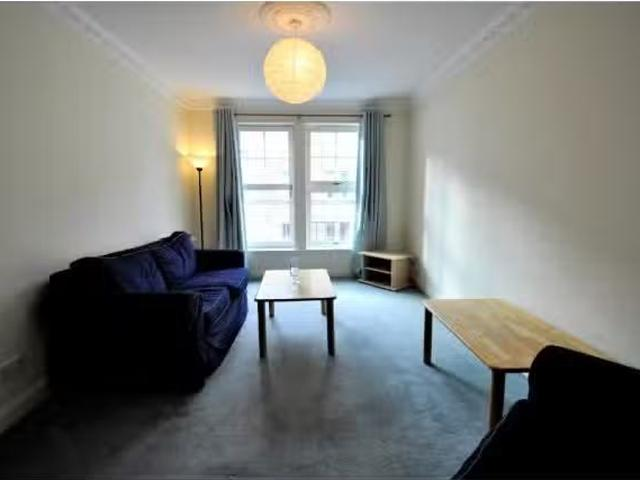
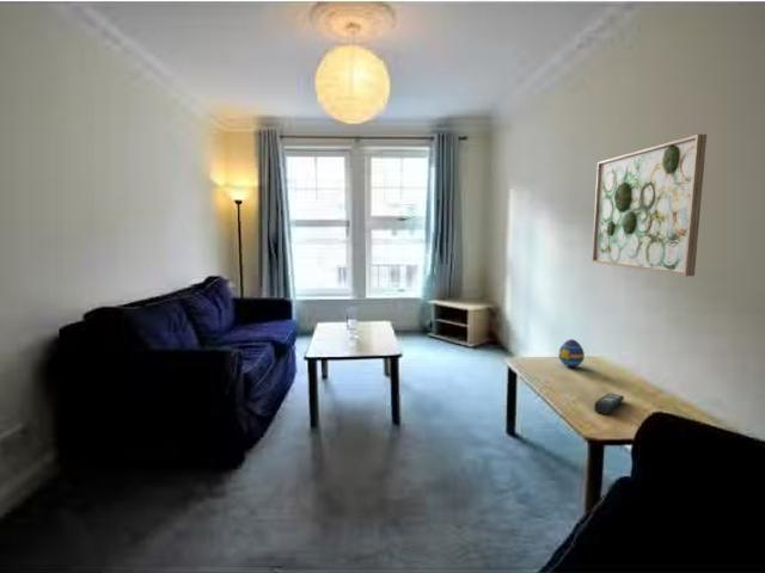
+ decorative egg [557,338,586,368]
+ wall art [590,133,708,277]
+ remote control [593,393,625,415]
